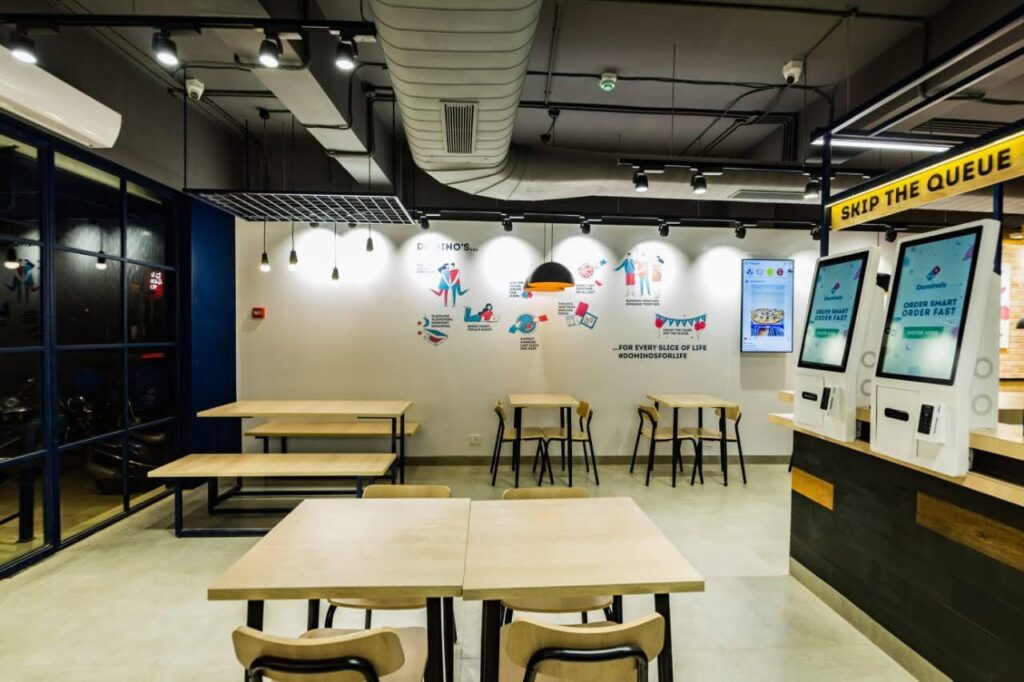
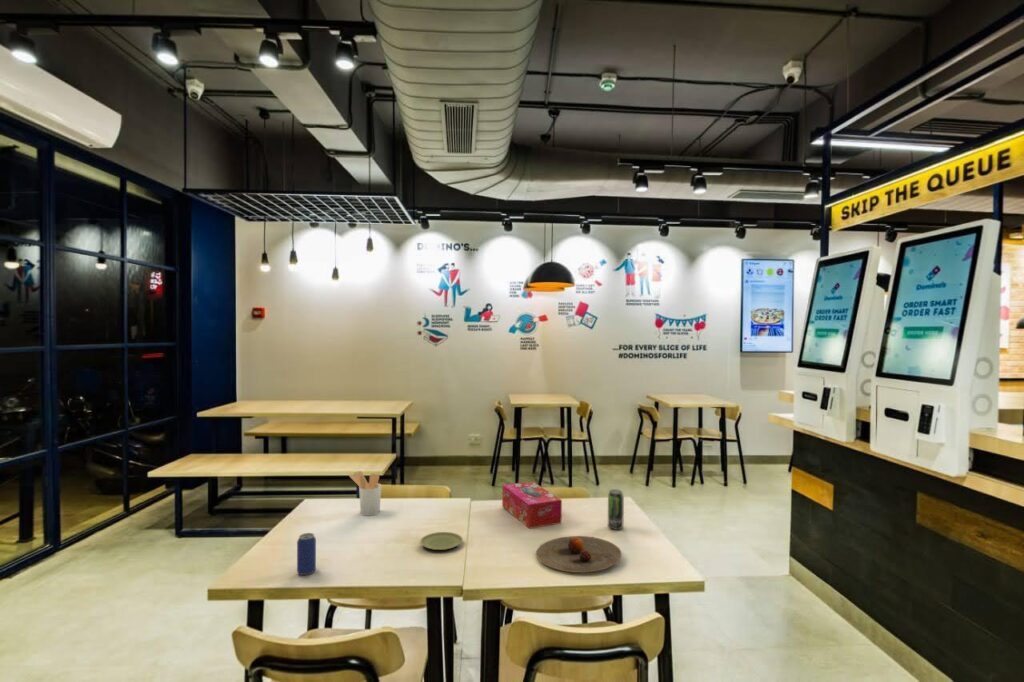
+ beverage can [296,532,317,576]
+ utensil holder [348,470,382,516]
+ plate [419,531,464,551]
+ beverage can [607,488,625,531]
+ plate [535,535,623,574]
+ tissue box [501,480,563,529]
